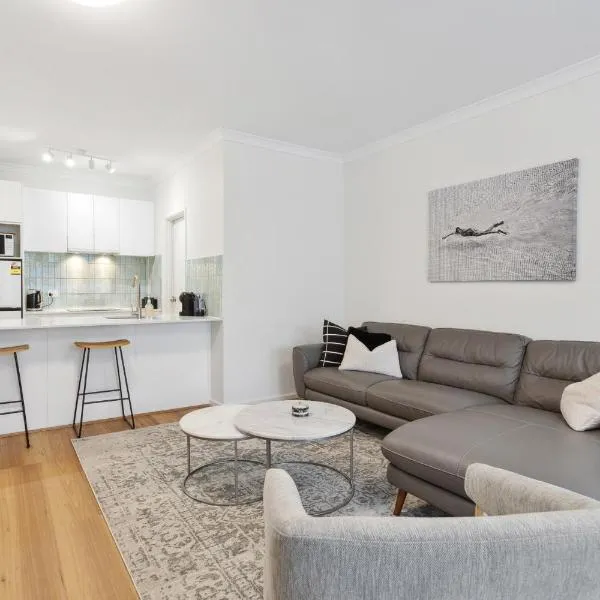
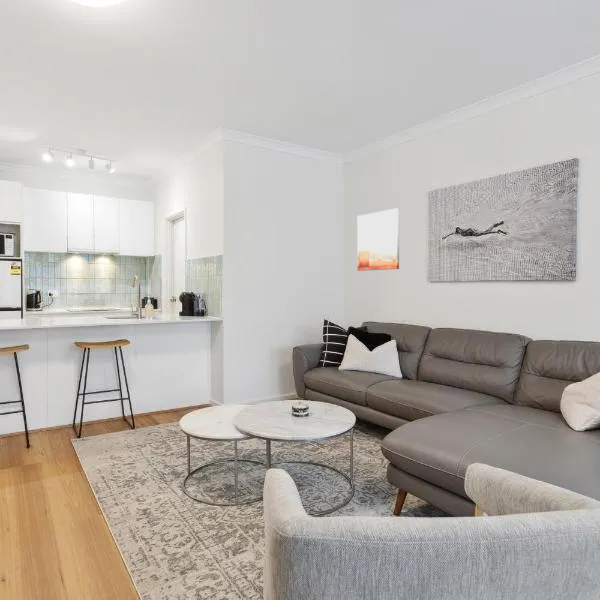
+ wall art [356,207,400,272]
